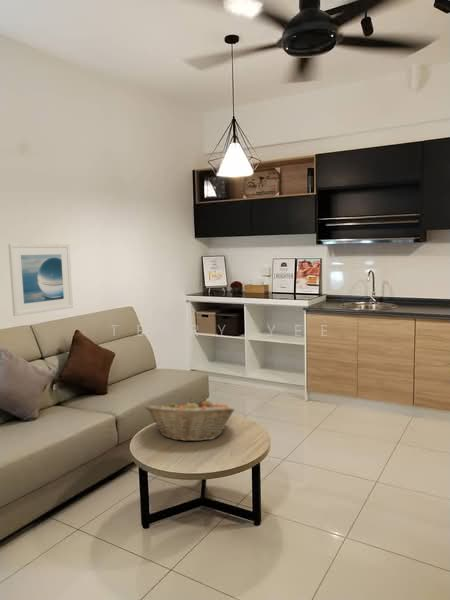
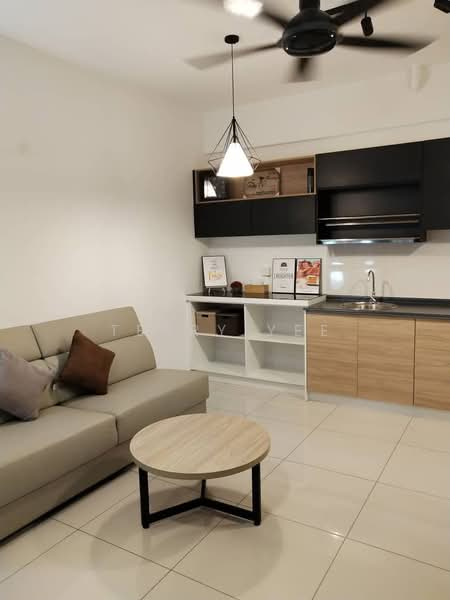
- fruit basket [144,397,236,442]
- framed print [7,243,74,317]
